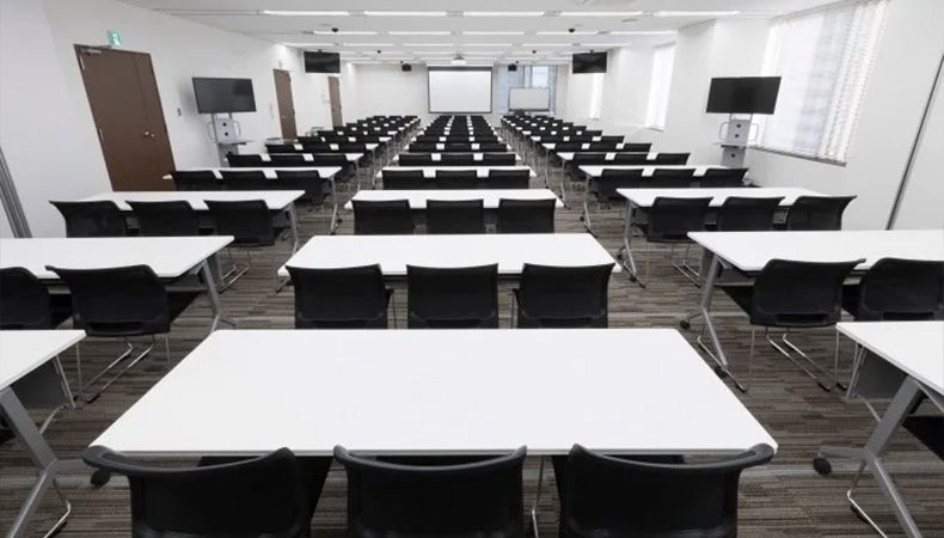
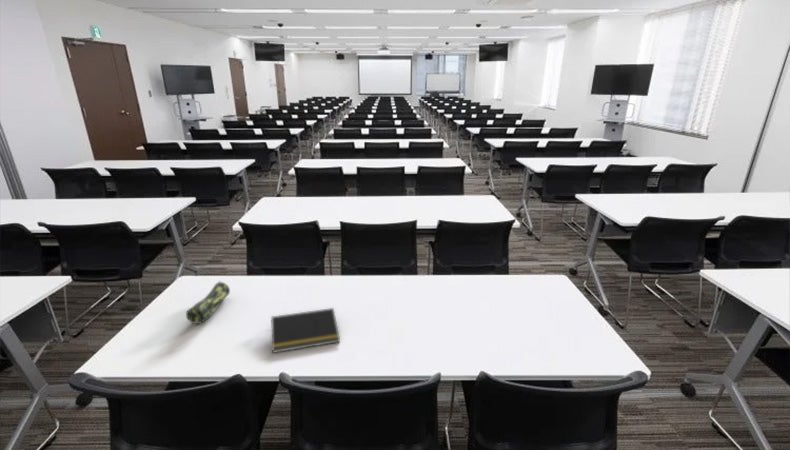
+ notepad [270,307,341,354]
+ pencil case [185,280,231,325]
